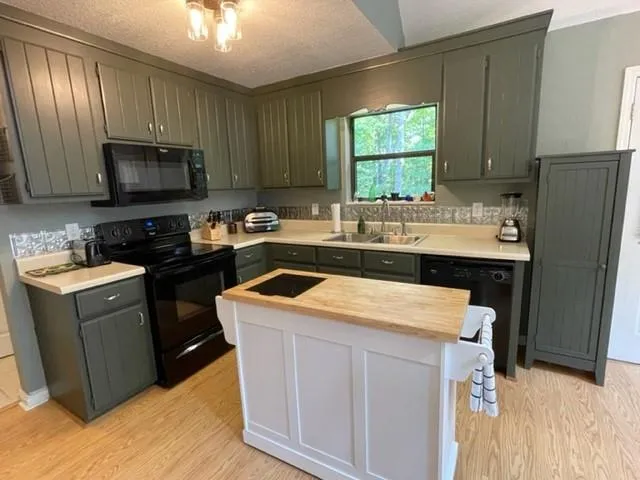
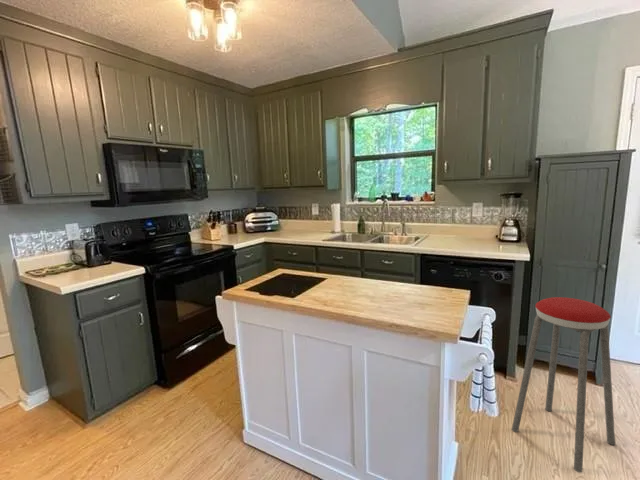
+ music stool [511,296,616,474]
